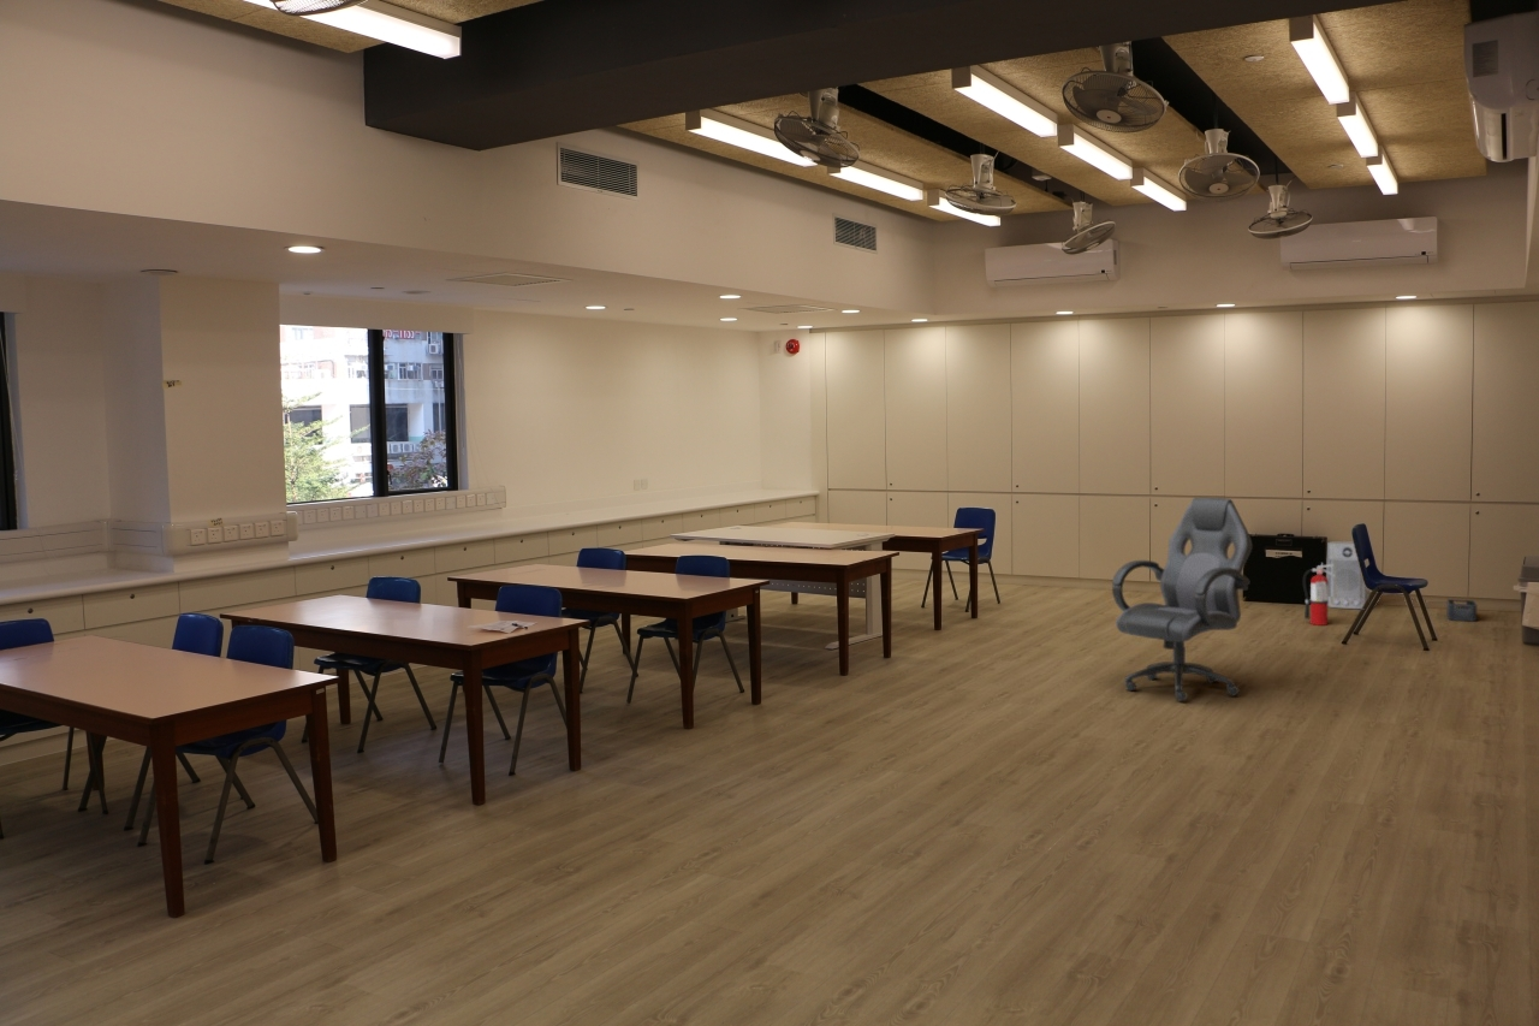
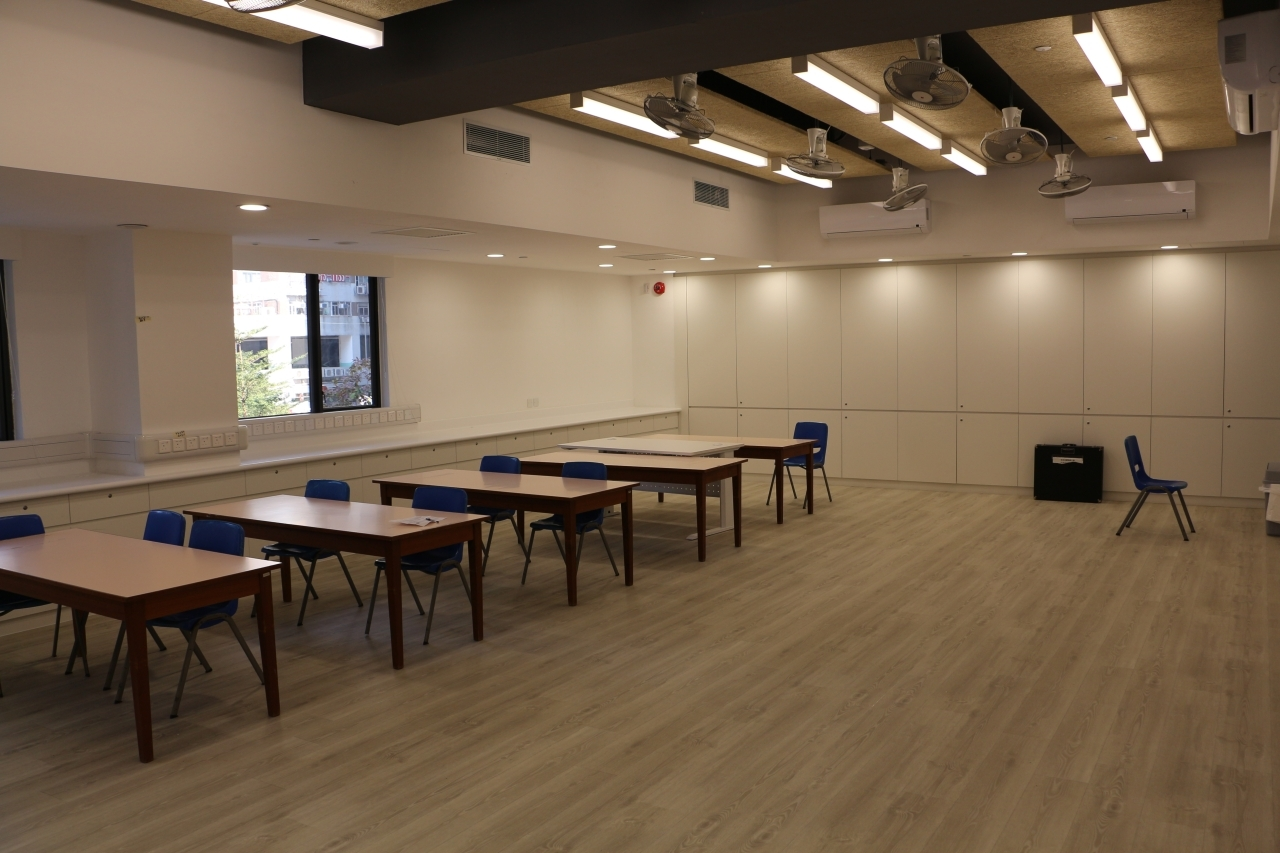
- air purifier [1325,540,1369,610]
- storage bin [1445,598,1478,622]
- chair [1111,497,1254,702]
- fire extinguisher [1302,562,1336,627]
